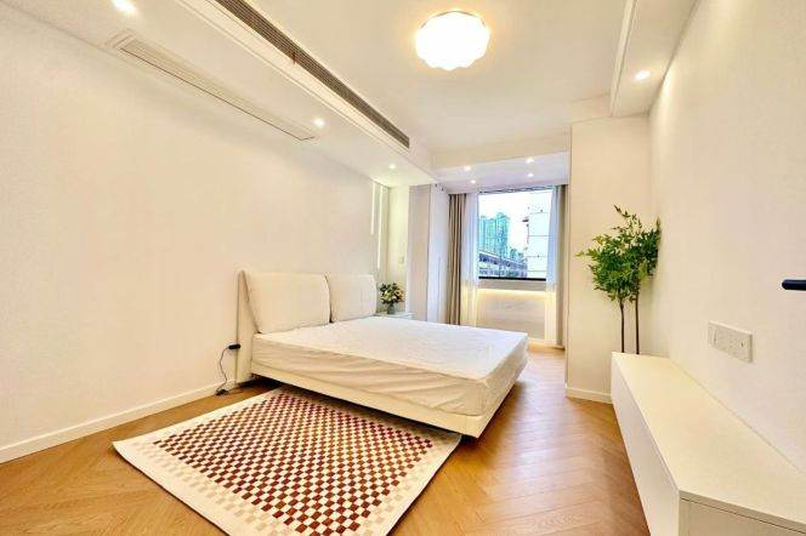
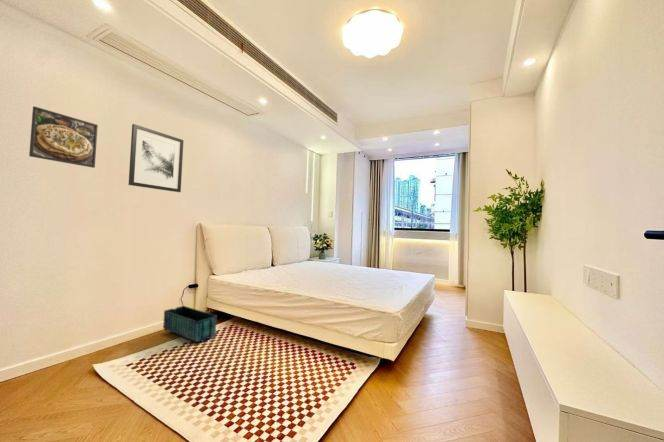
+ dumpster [162,305,218,343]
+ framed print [28,105,99,169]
+ wall art [127,123,185,193]
